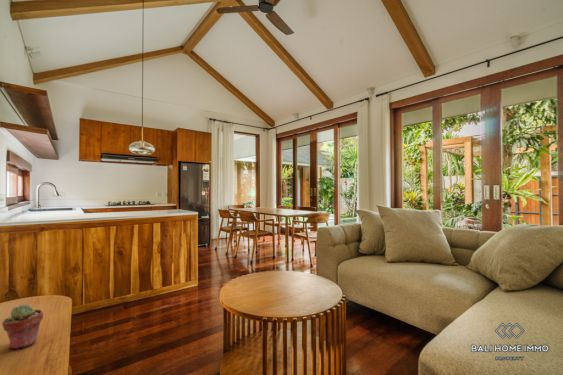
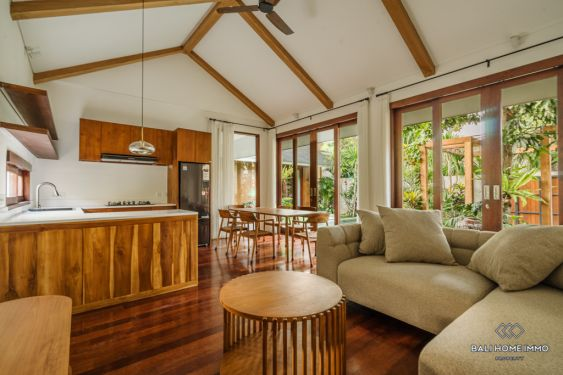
- potted succulent [1,304,44,350]
